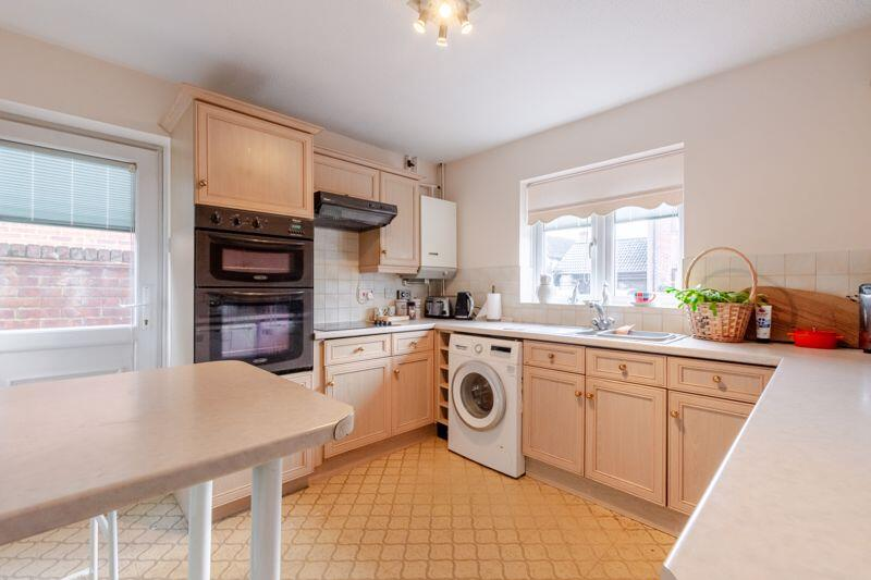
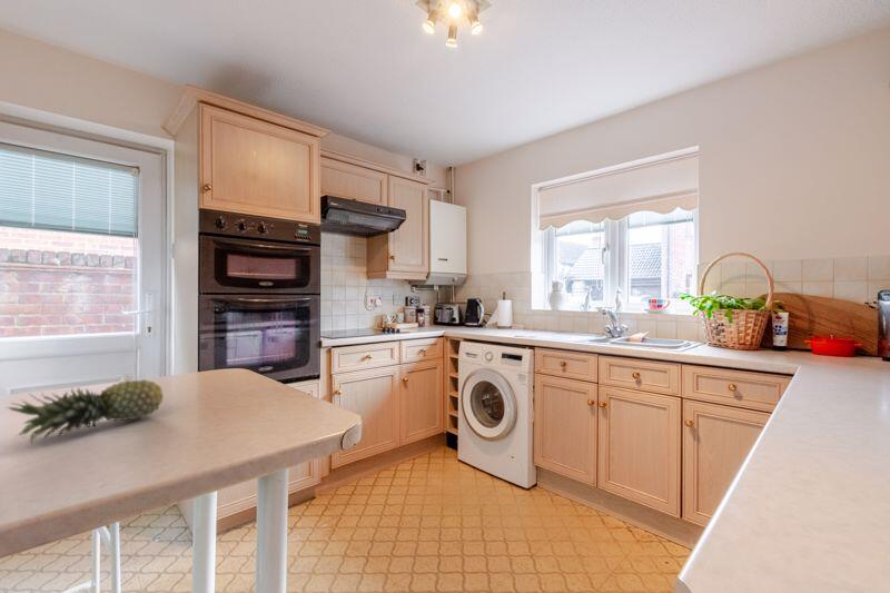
+ fruit [6,378,164,447]
